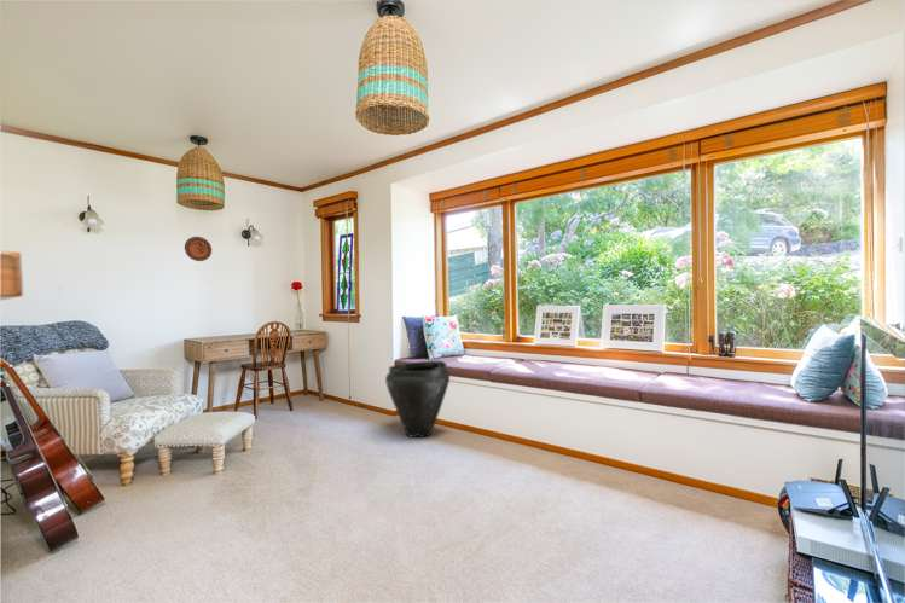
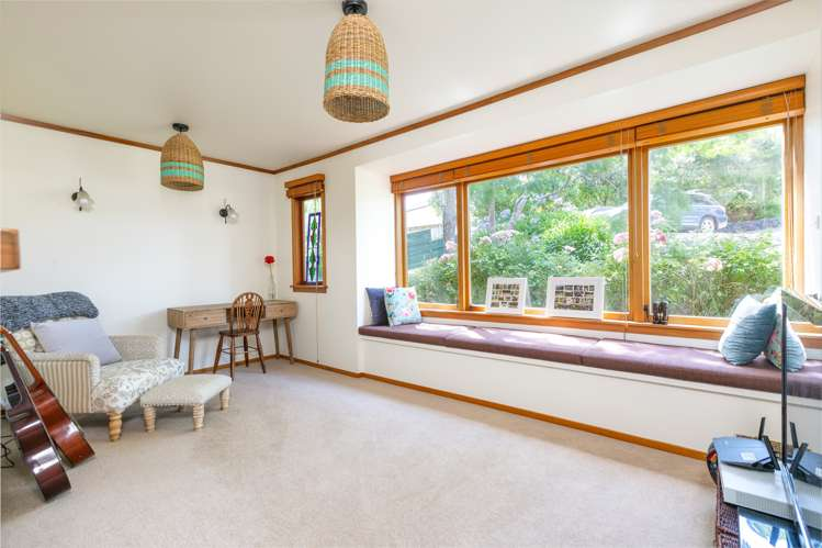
- vase [384,359,451,439]
- decorative plate [184,236,213,262]
